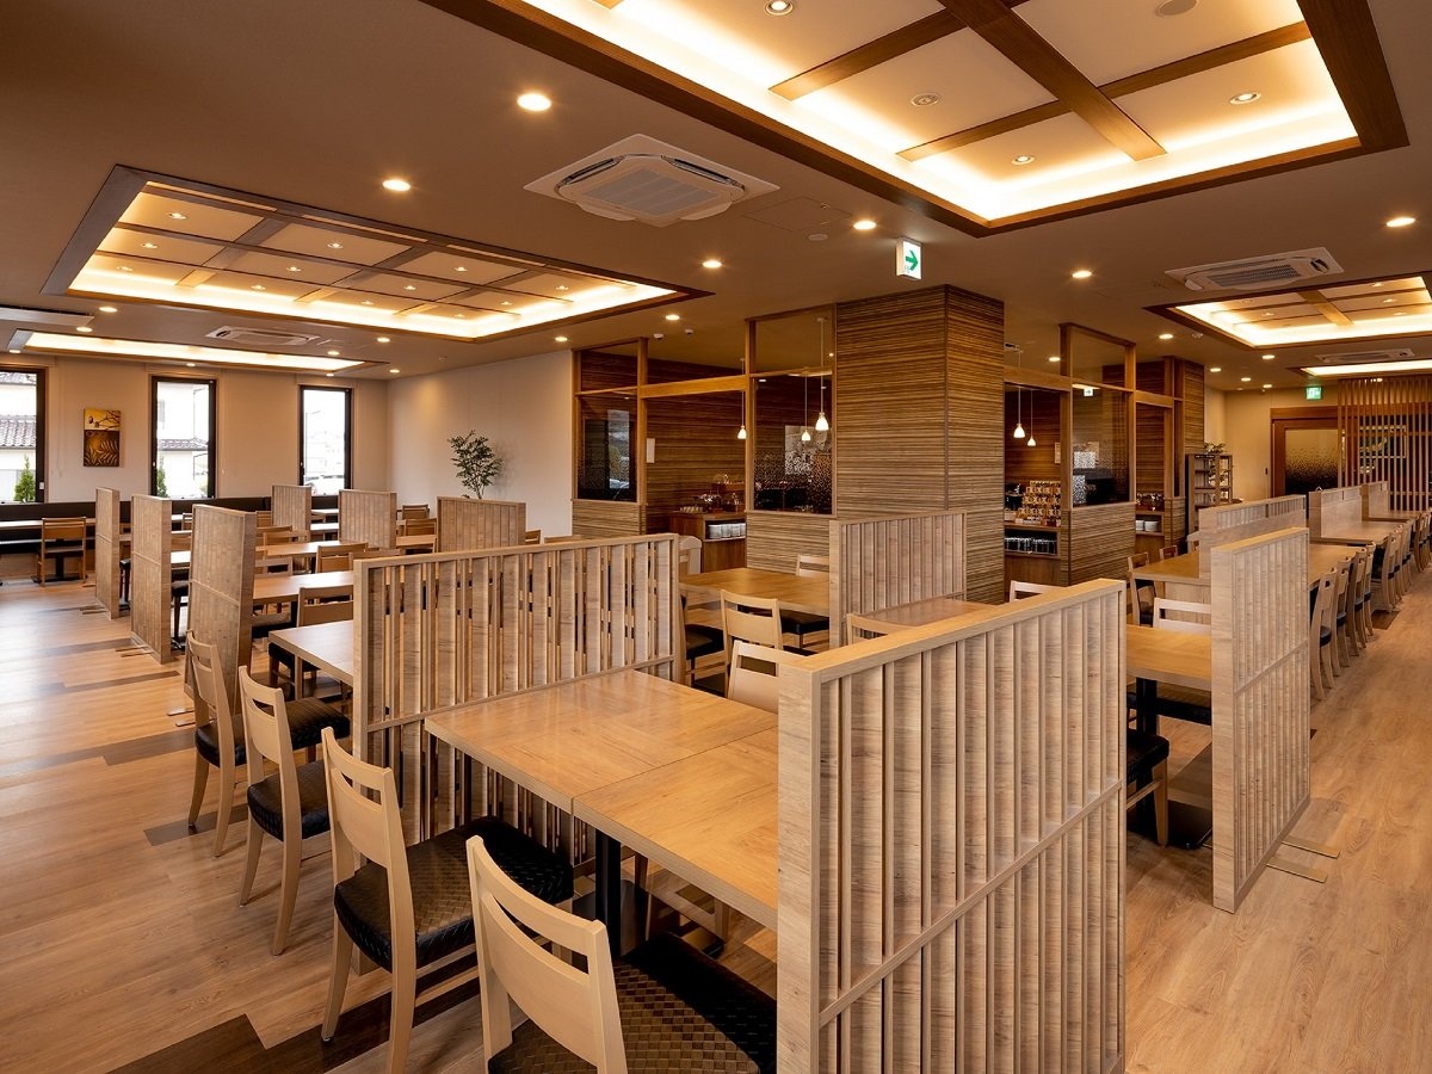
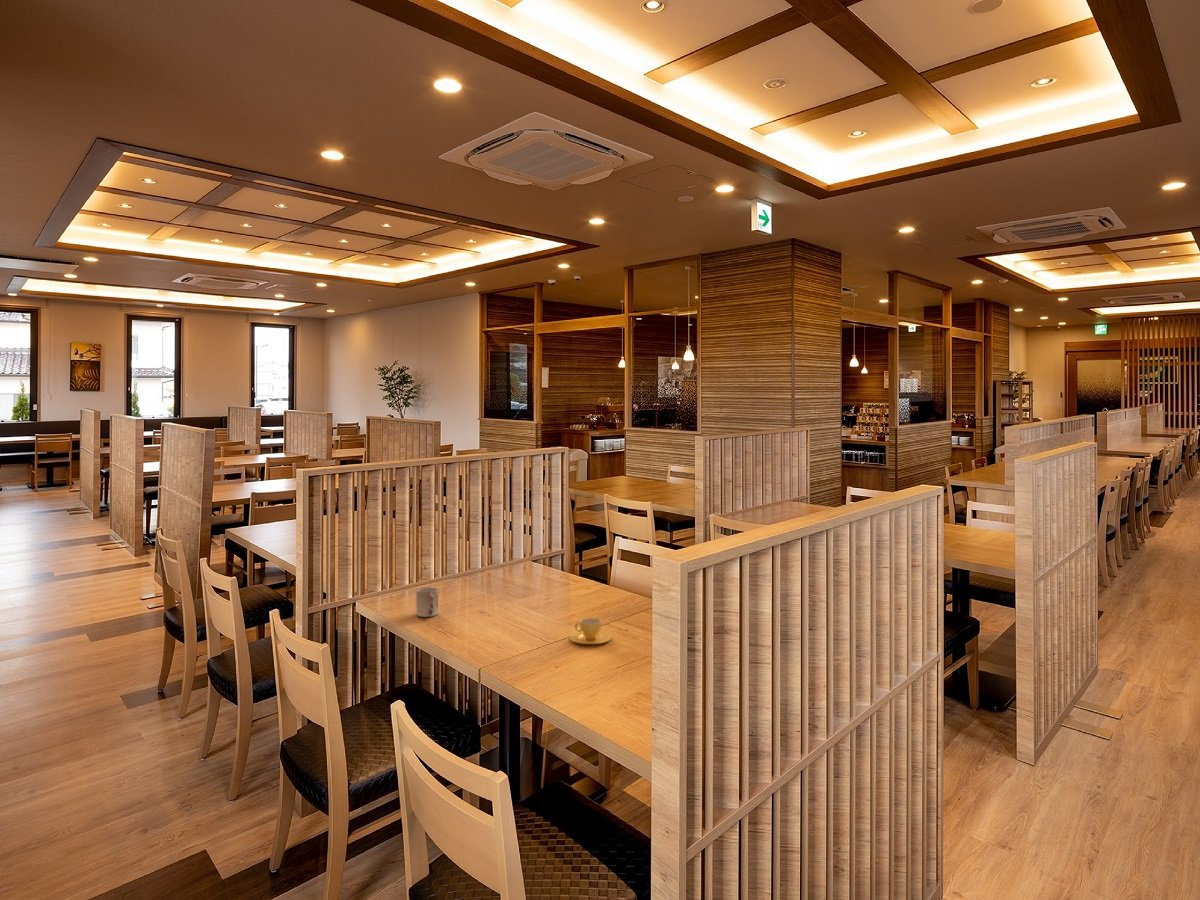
+ cup [569,617,612,645]
+ cup [415,586,439,618]
